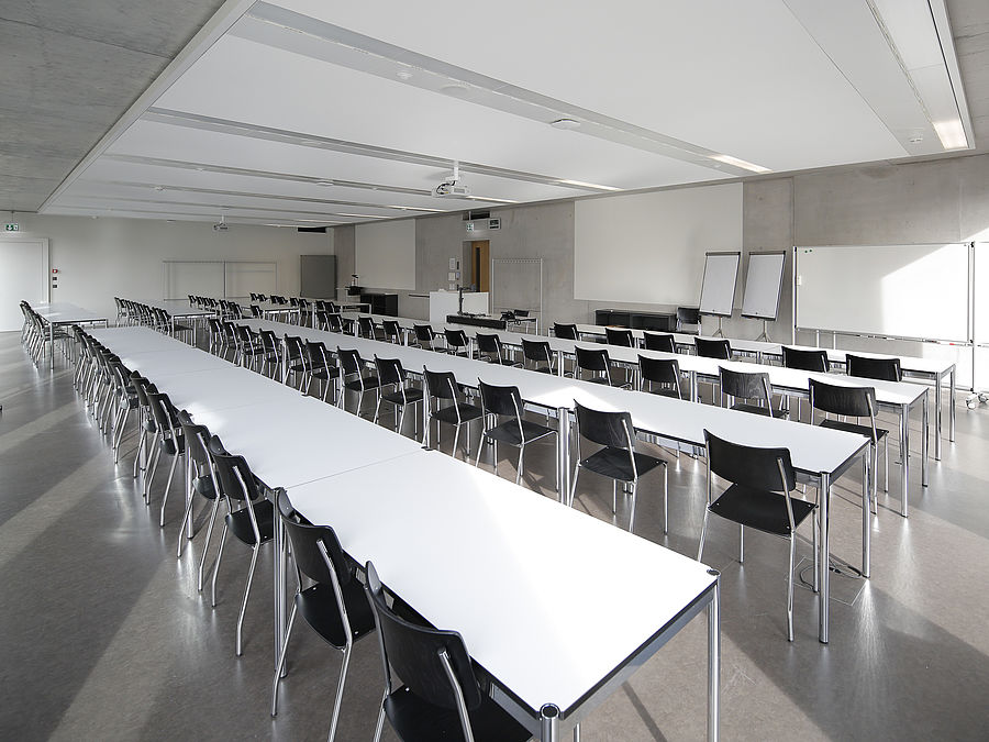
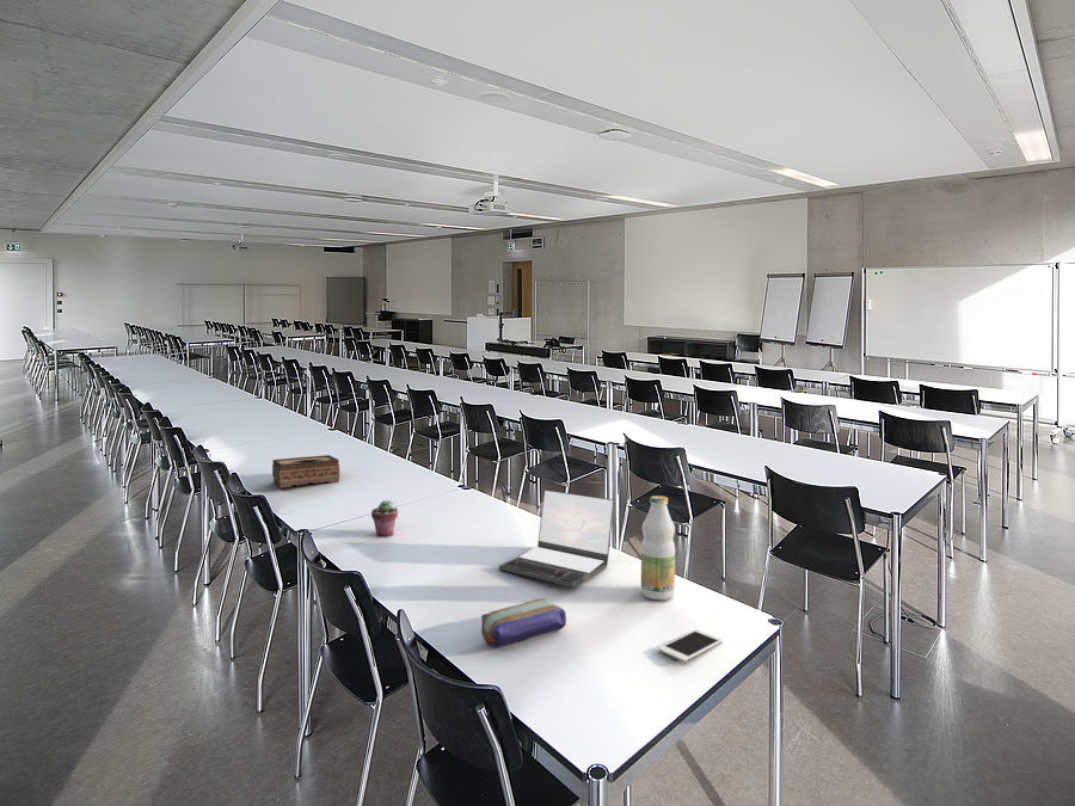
+ bottle [640,494,676,601]
+ potted succulent [370,499,399,537]
+ pencil case [480,597,567,648]
+ cell phone [657,628,724,663]
+ laptop [498,488,615,589]
+ tissue box [271,454,340,490]
